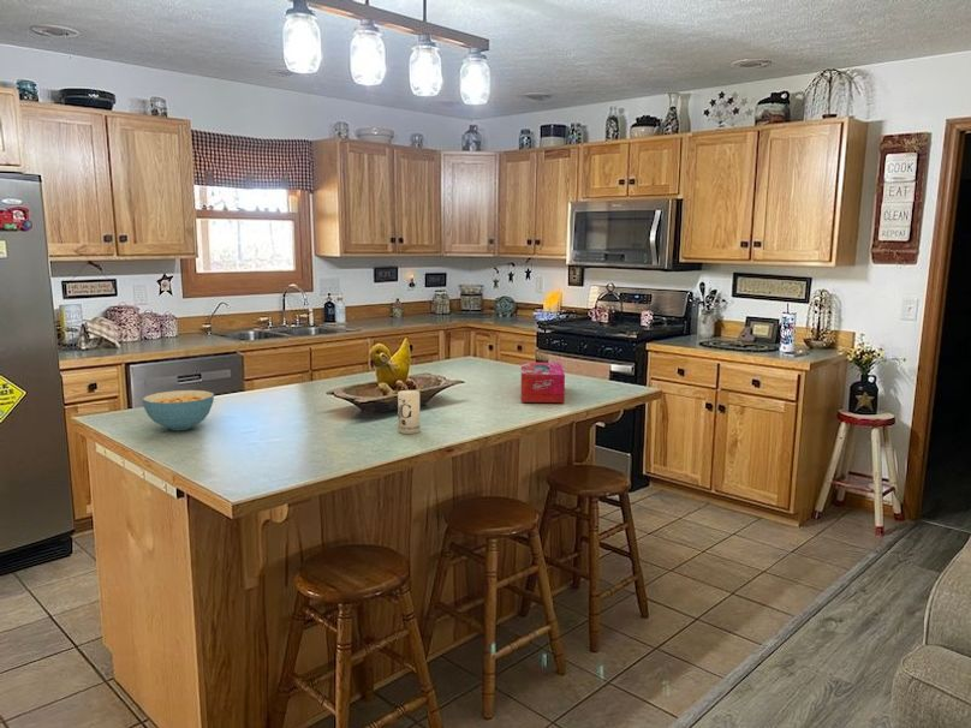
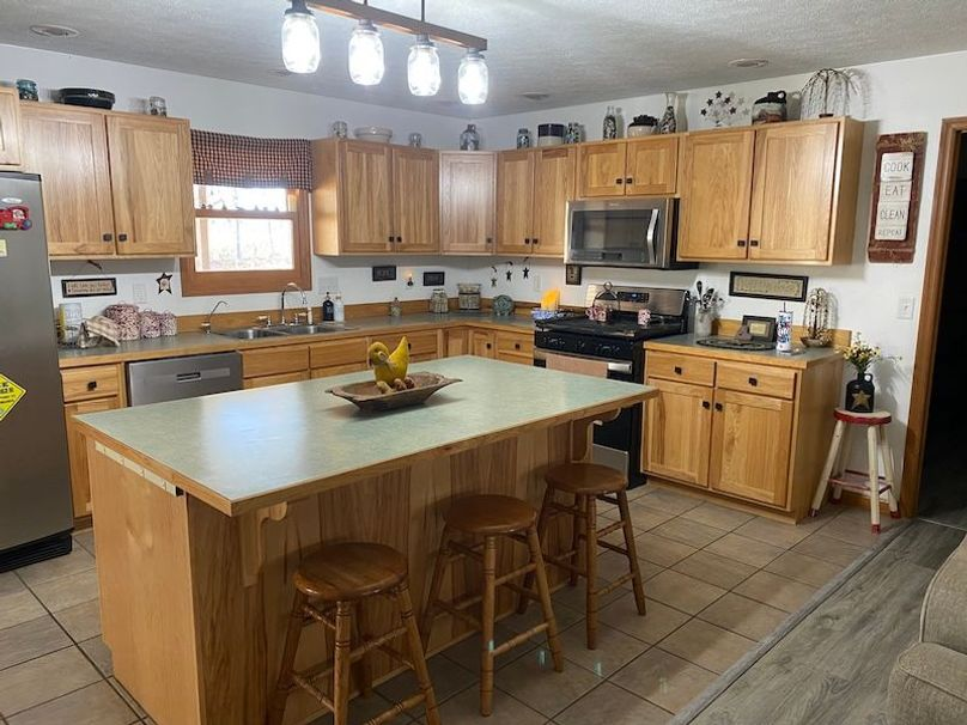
- cereal bowl [142,389,215,431]
- tissue box [520,362,566,404]
- candle [397,389,421,435]
